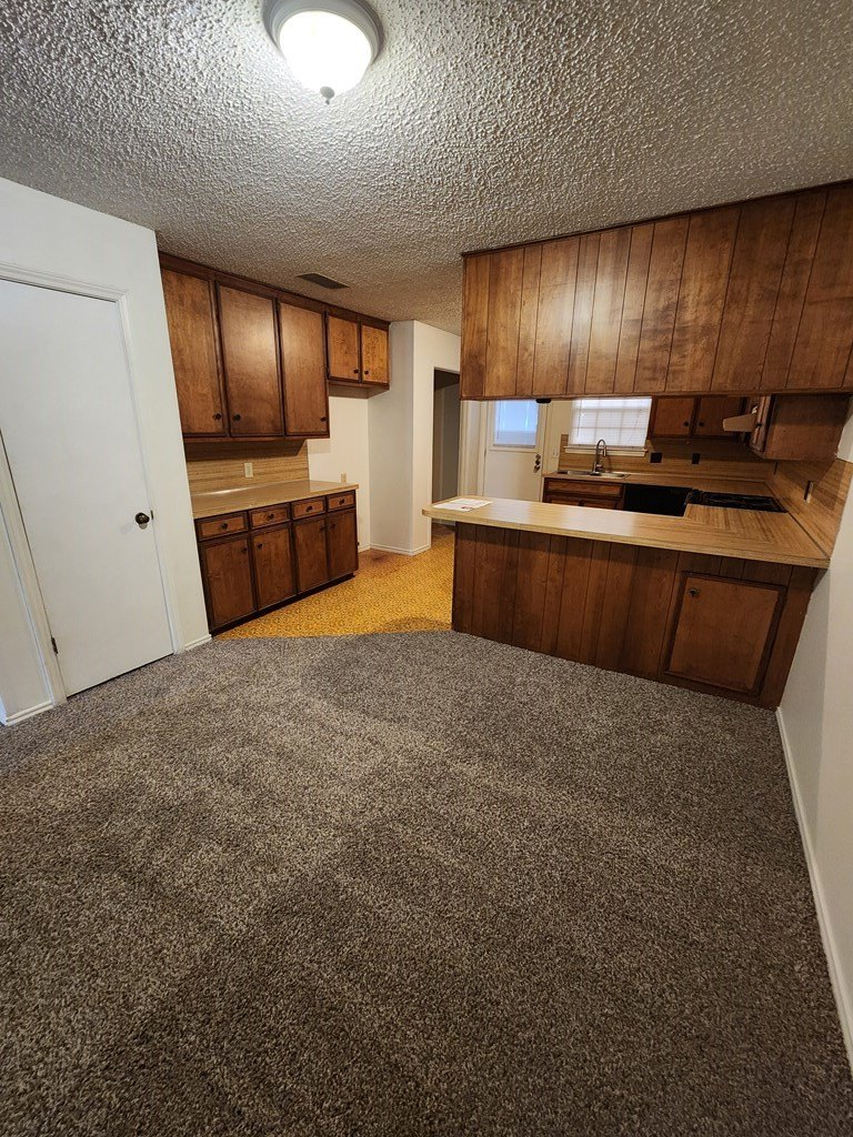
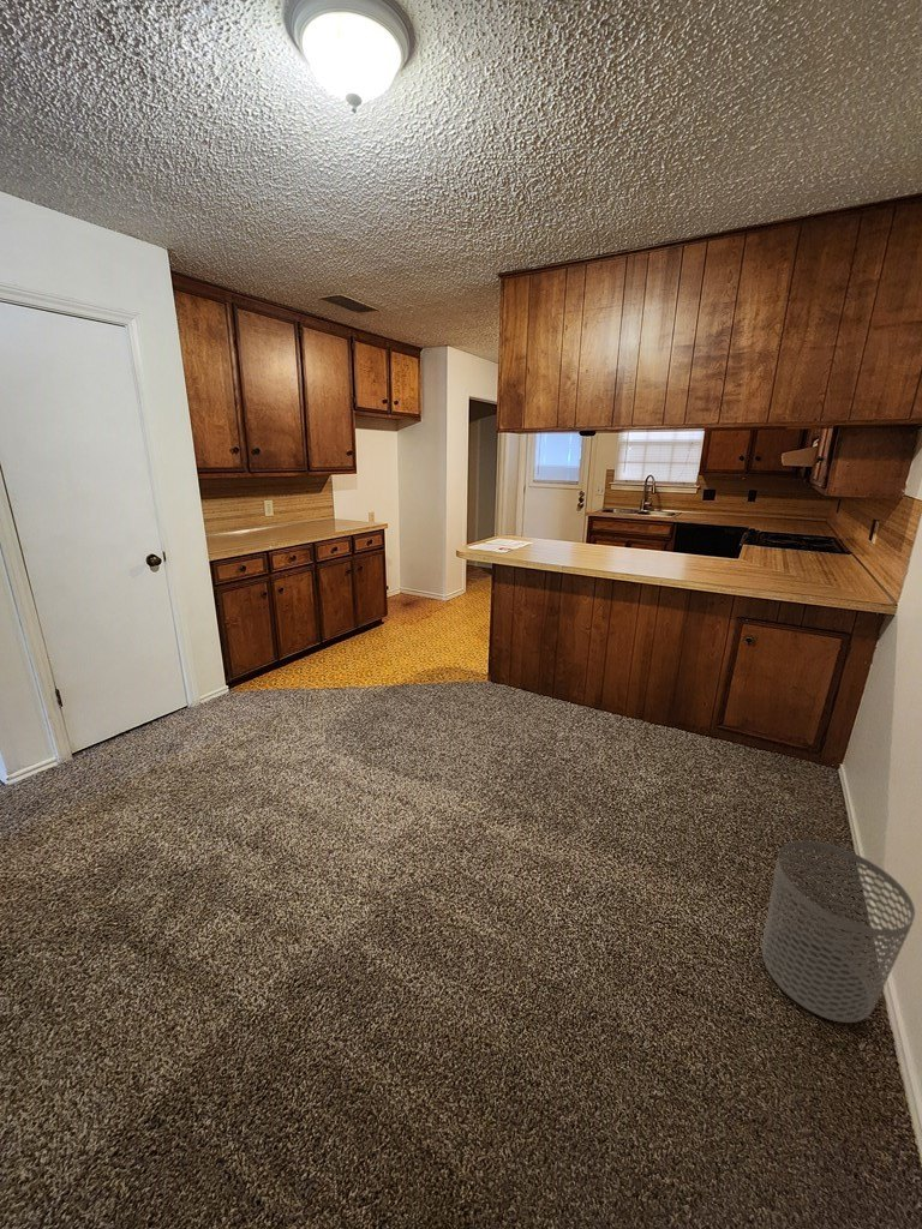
+ waste bin [761,840,916,1024]
